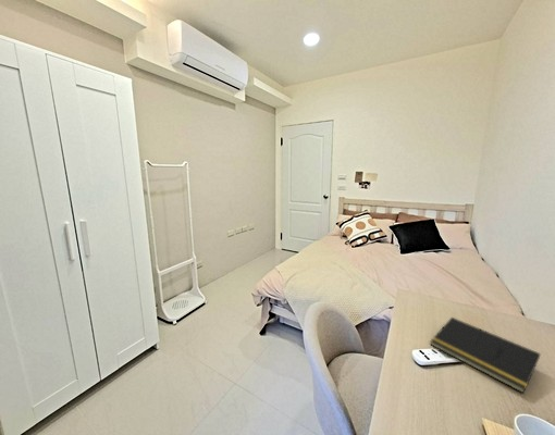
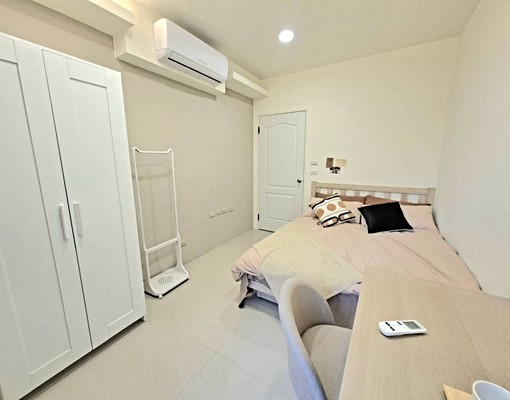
- notepad [429,316,542,394]
